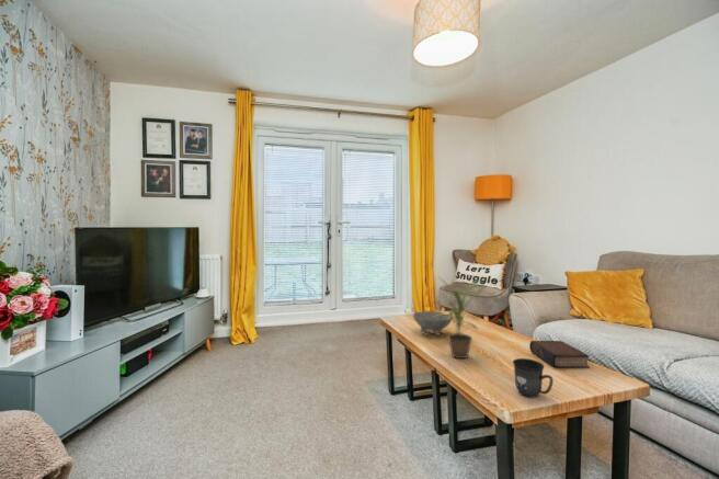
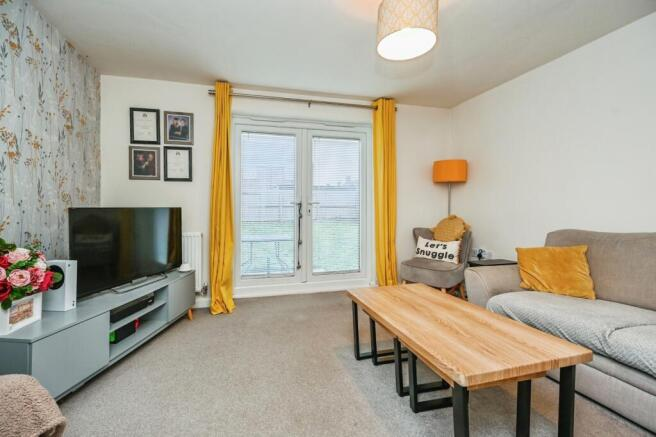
- book [528,340,591,369]
- potted plant [432,275,488,360]
- mug [512,357,555,399]
- bowl [412,310,453,337]
